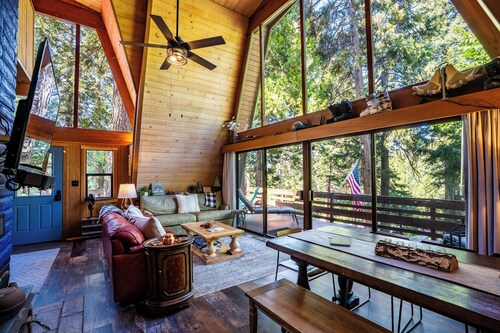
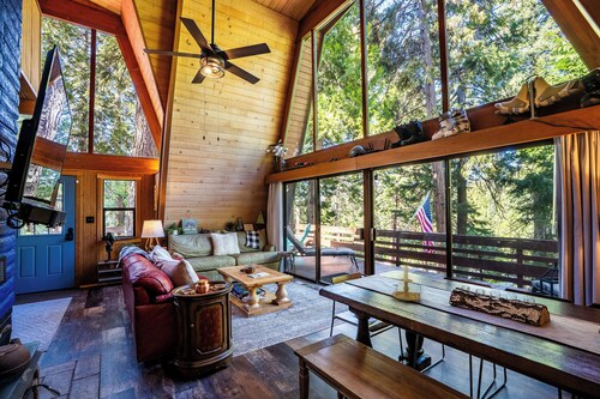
+ candle holder [391,265,422,303]
